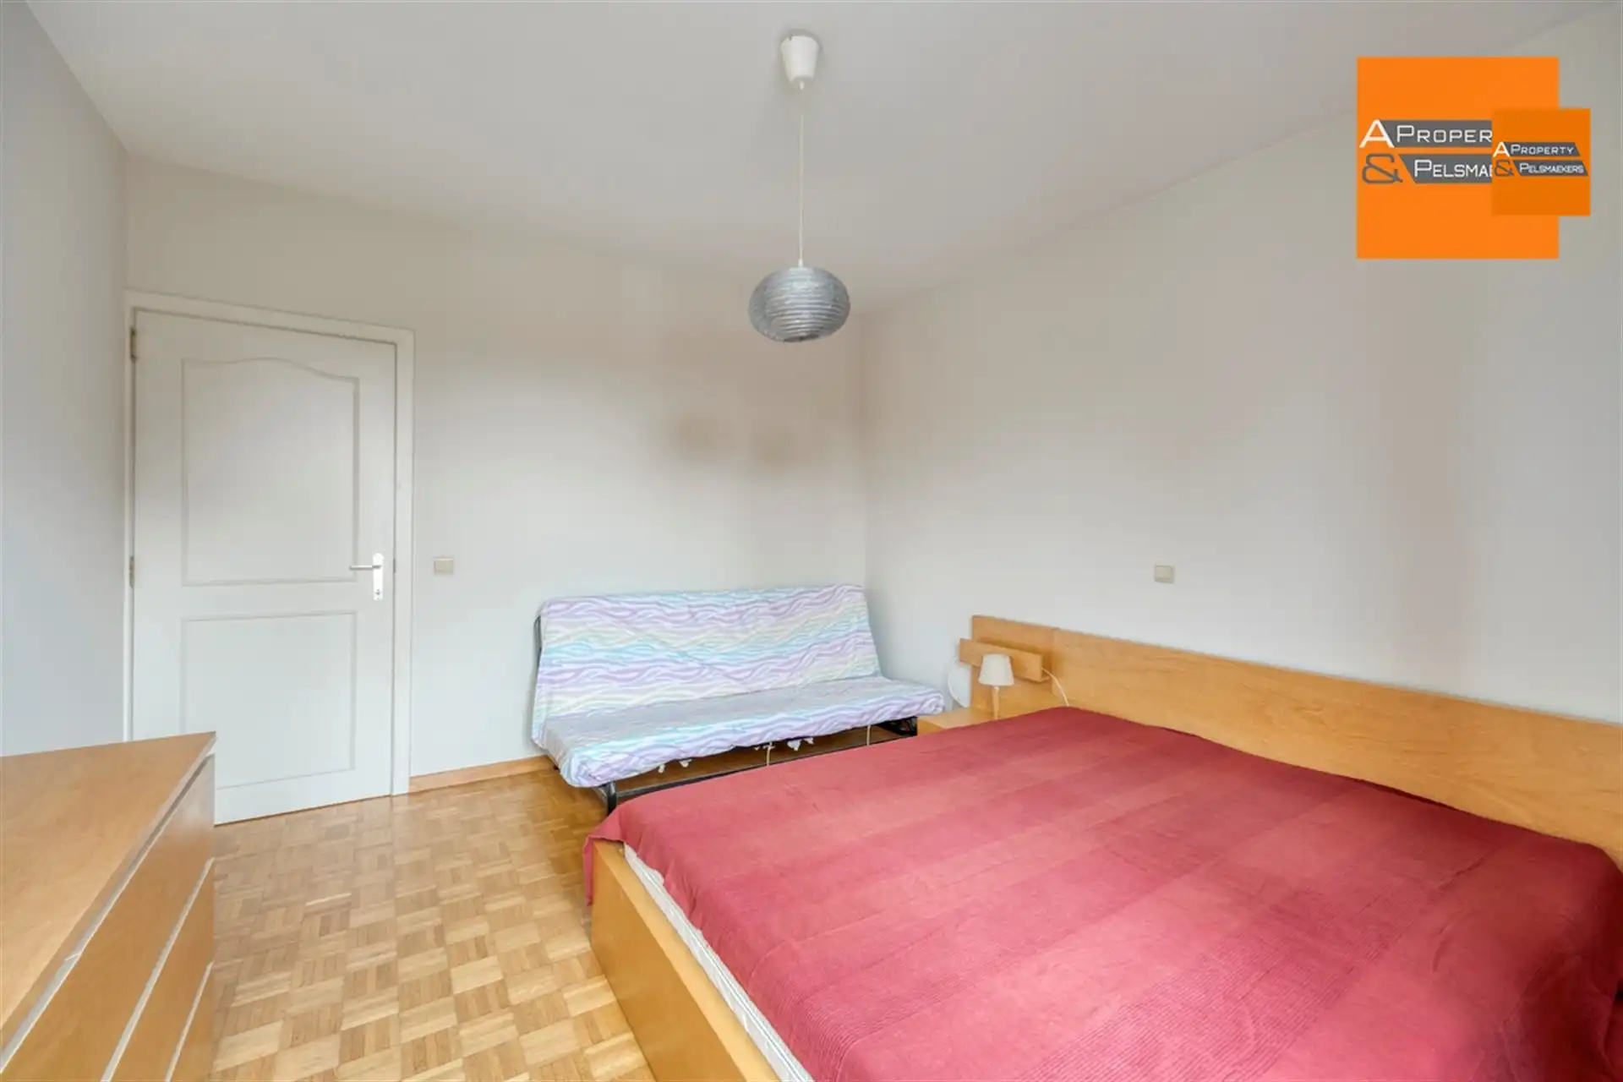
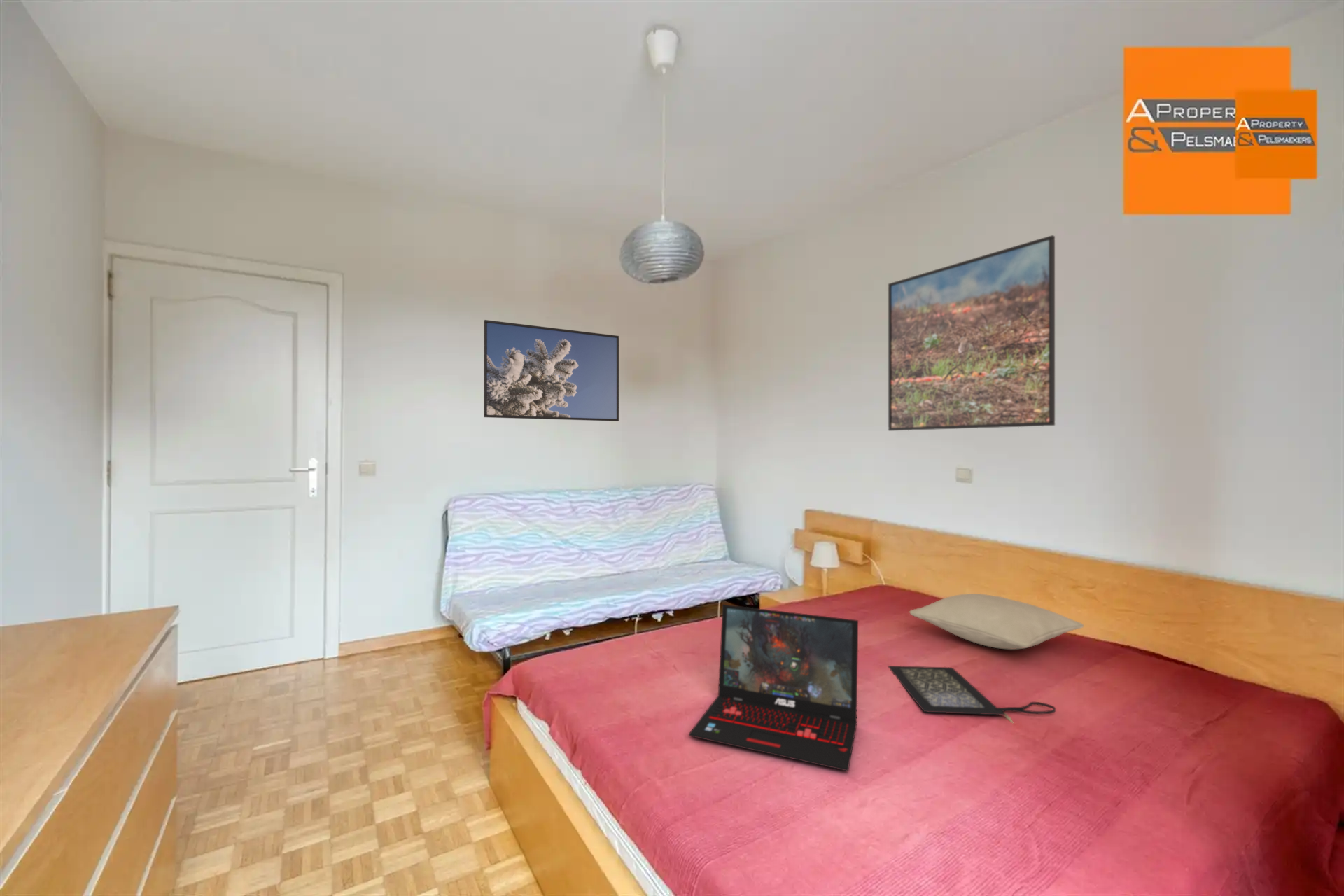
+ clutch bag [887,665,1056,724]
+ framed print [483,319,619,422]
+ pillow [909,593,1084,650]
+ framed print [888,235,1056,431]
+ laptop [688,603,859,772]
